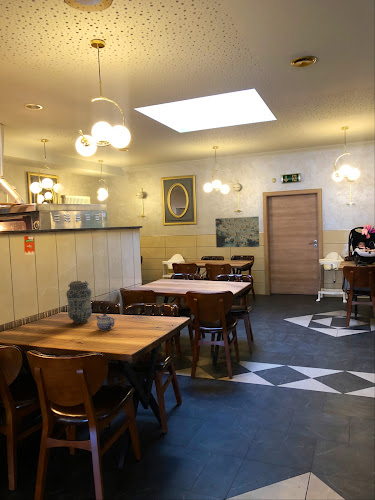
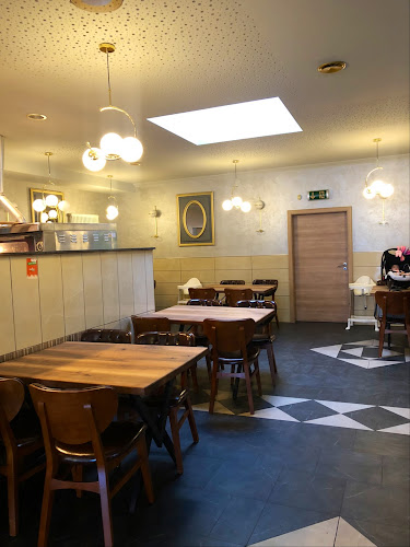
- wall art [214,216,260,249]
- teapot [95,312,116,331]
- vase [65,280,93,325]
